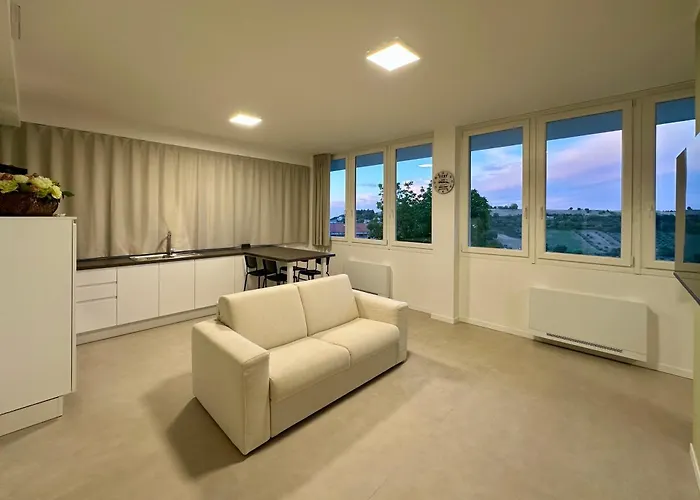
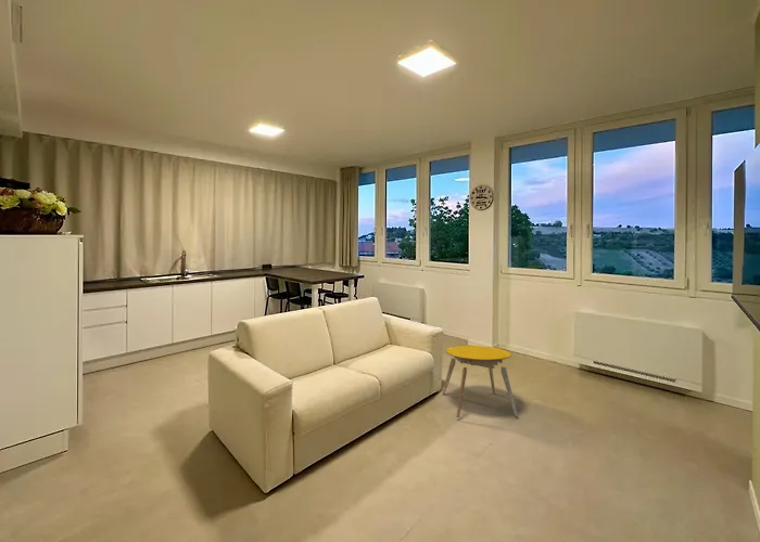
+ stool [441,345,519,418]
